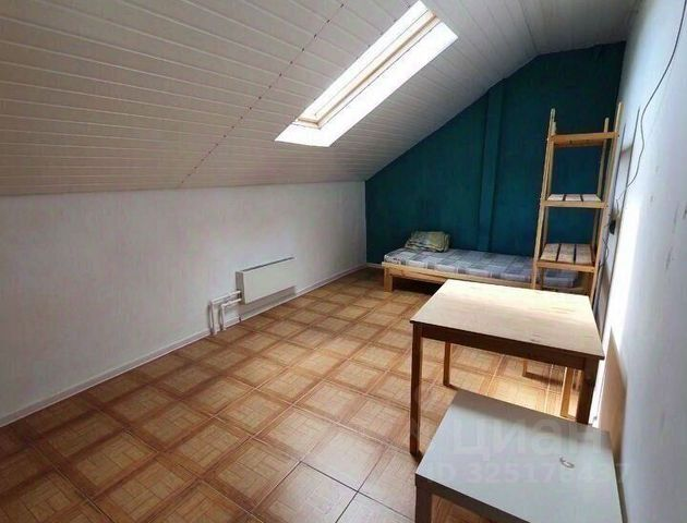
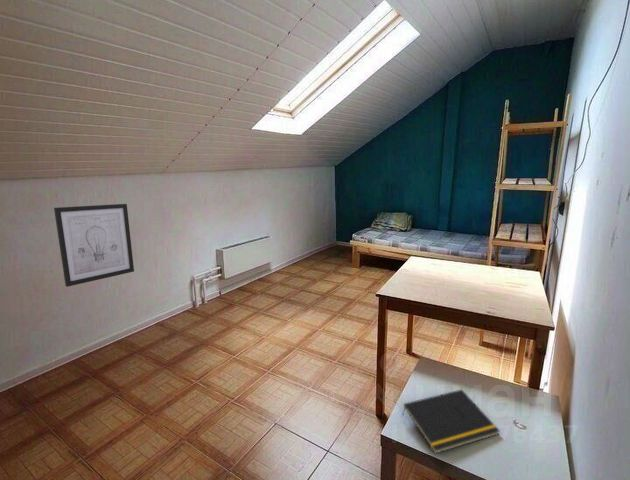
+ wall art [53,203,135,288]
+ notepad [401,389,501,455]
